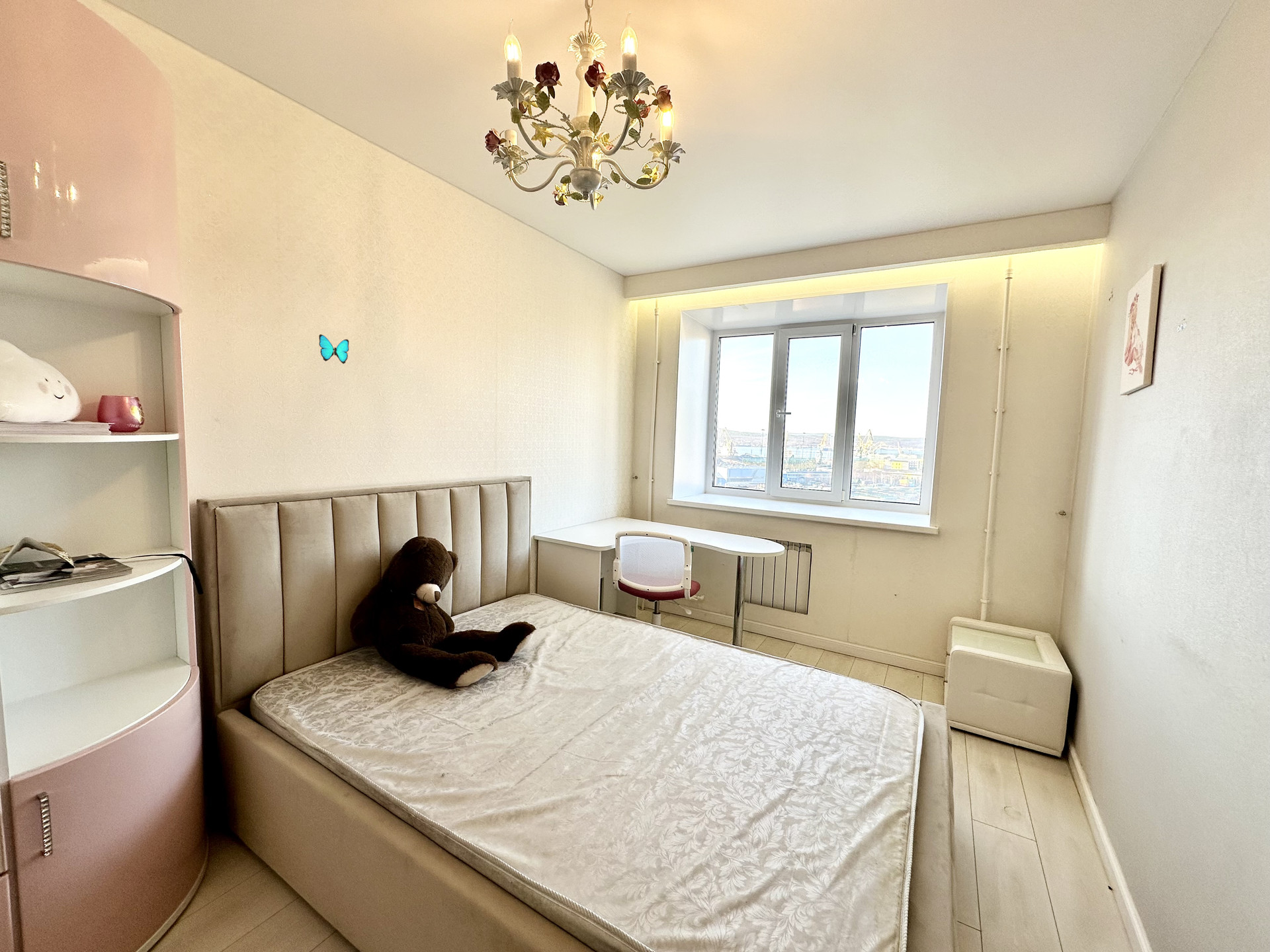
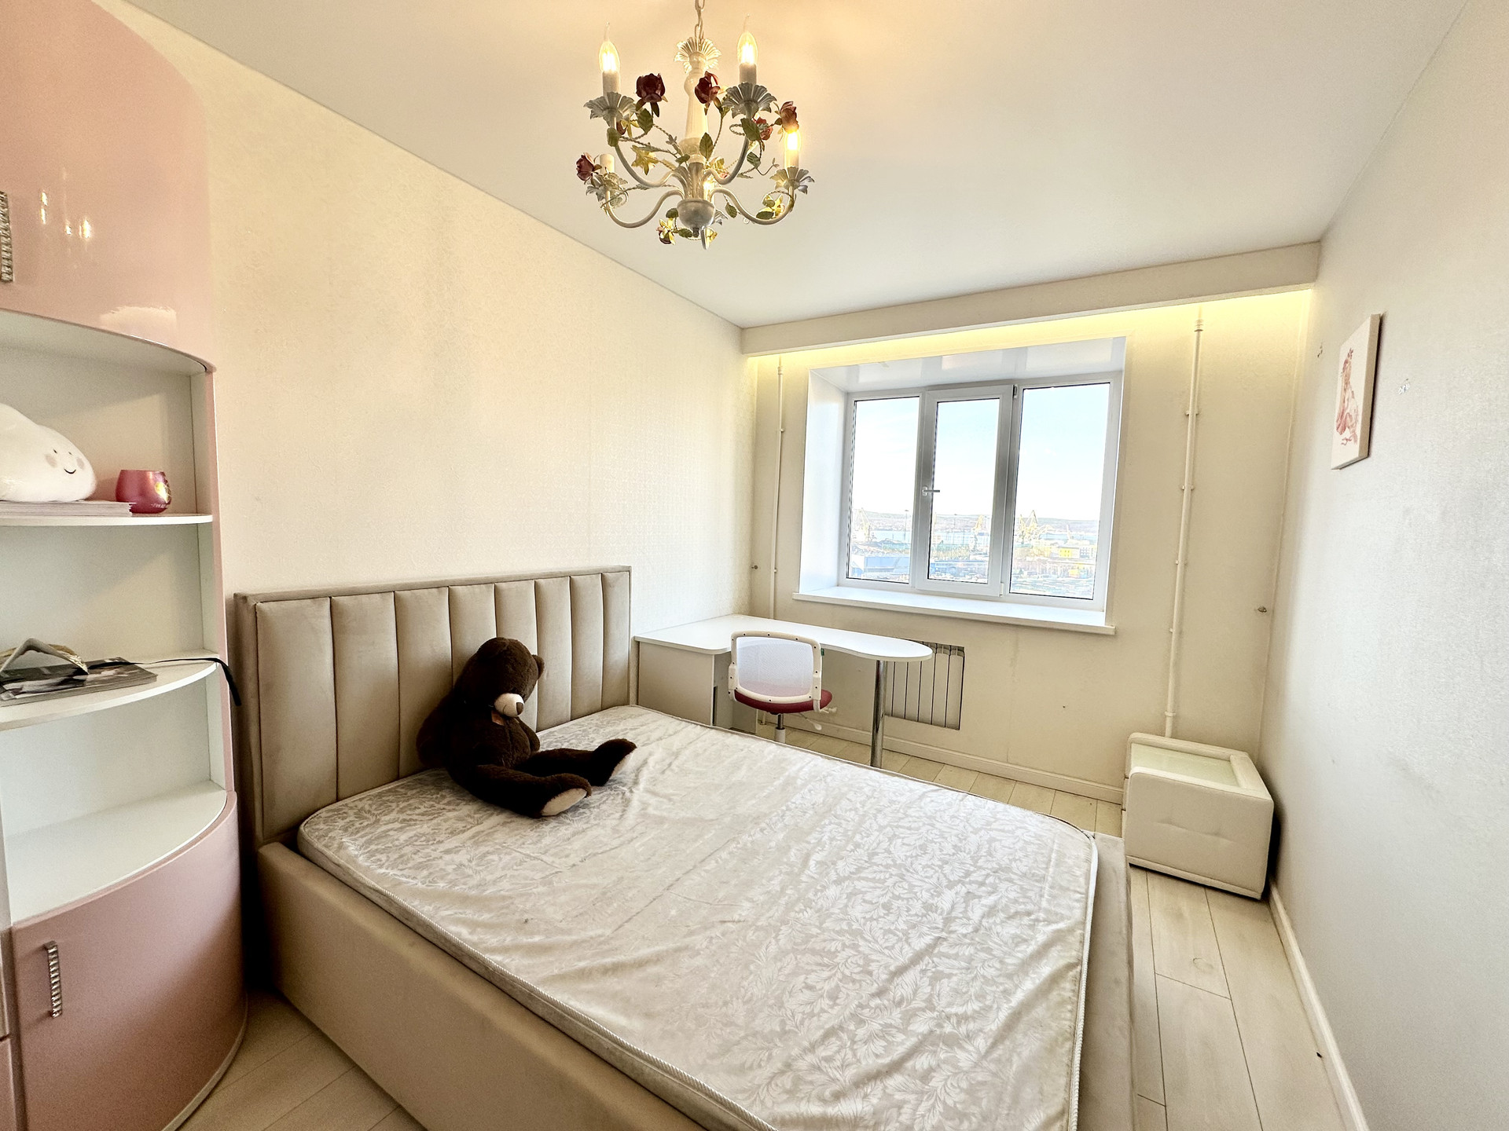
- decorative butterfly [318,334,349,364]
